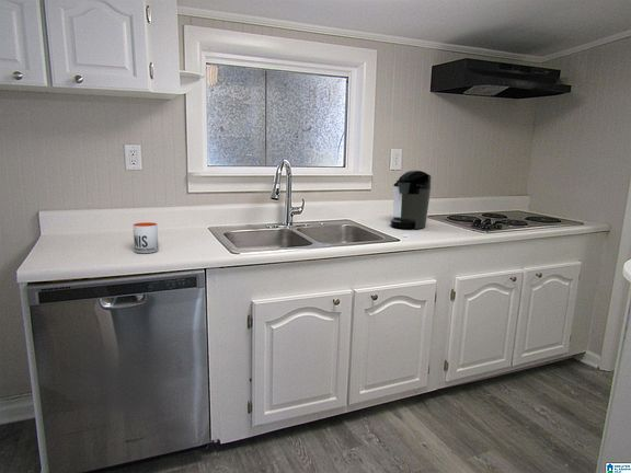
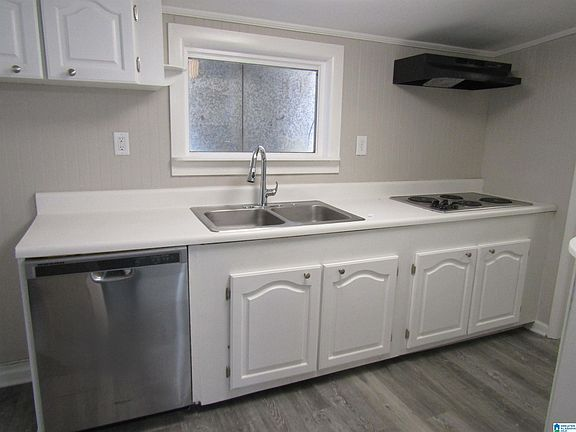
- mug [133,221,159,254]
- coffee maker [390,170,433,230]
